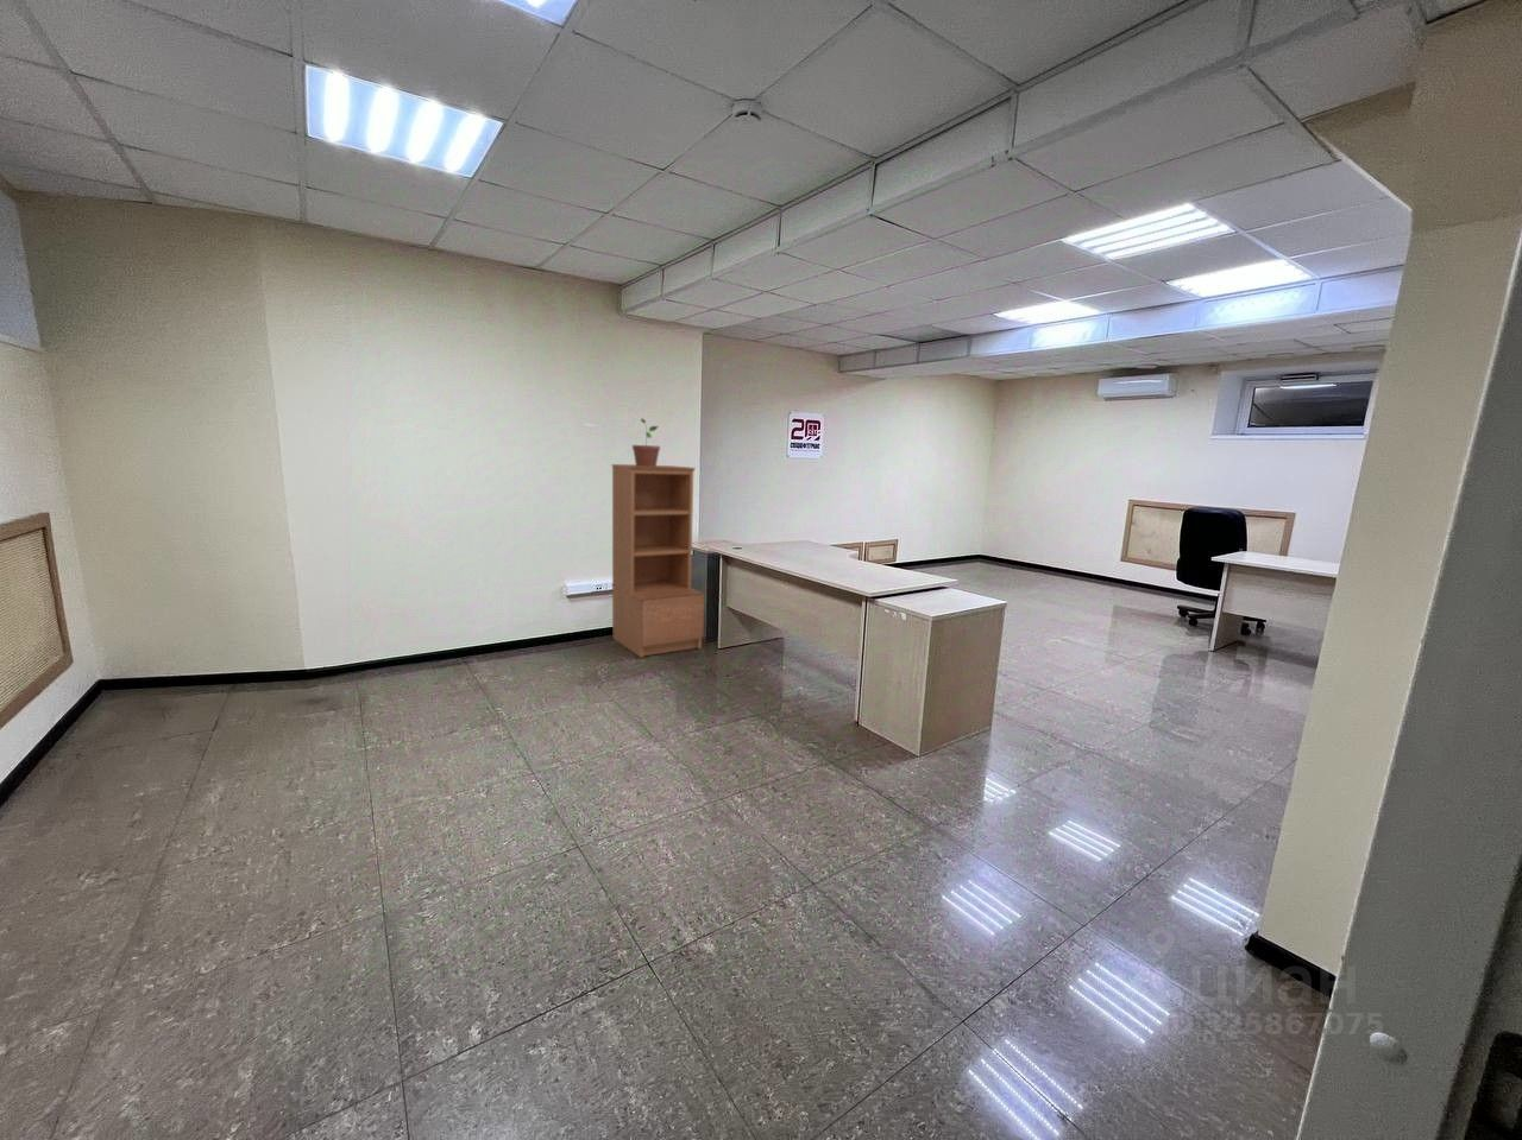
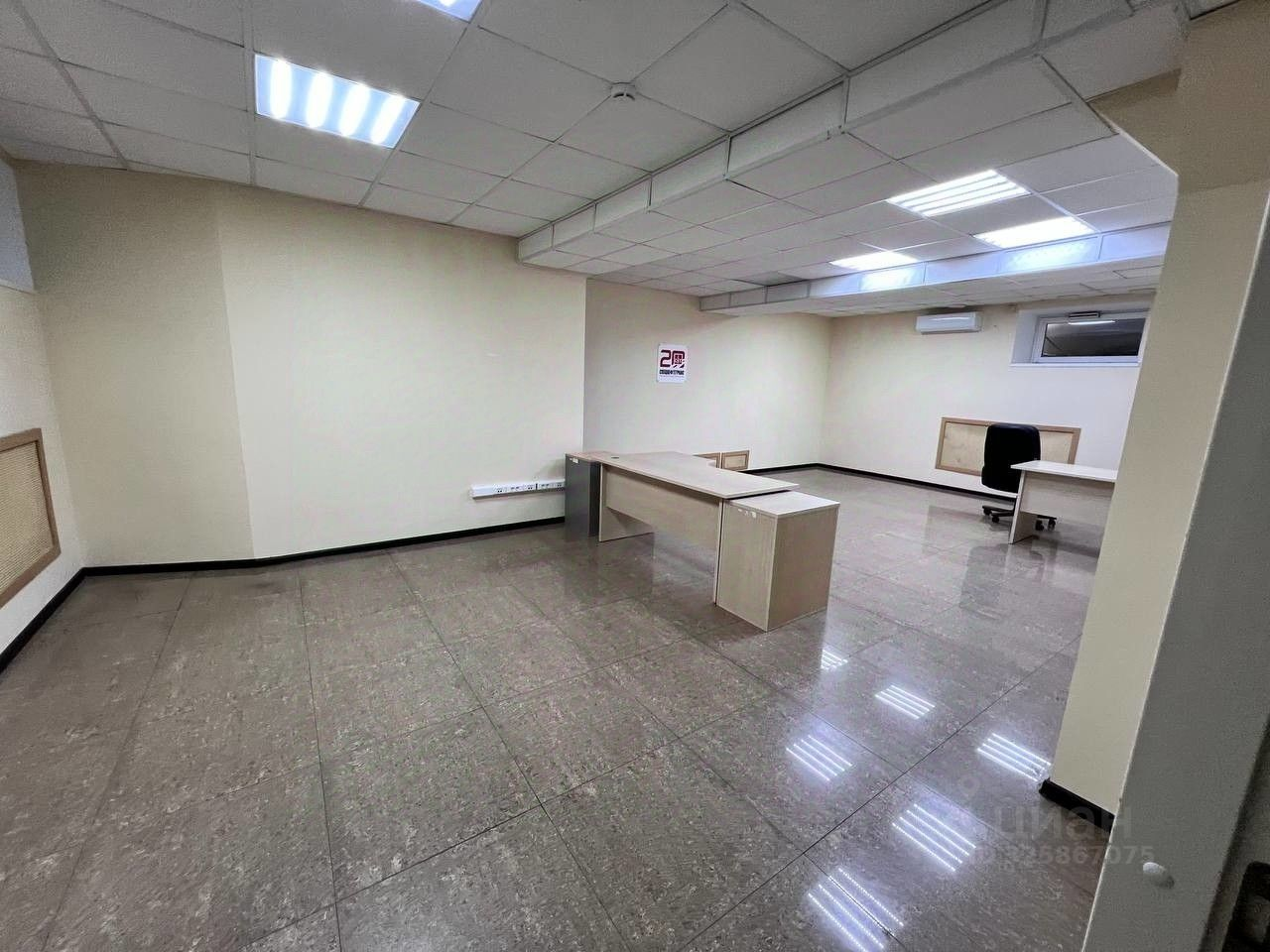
- bookshelf [611,463,705,659]
- potted plant [632,417,662,467]
